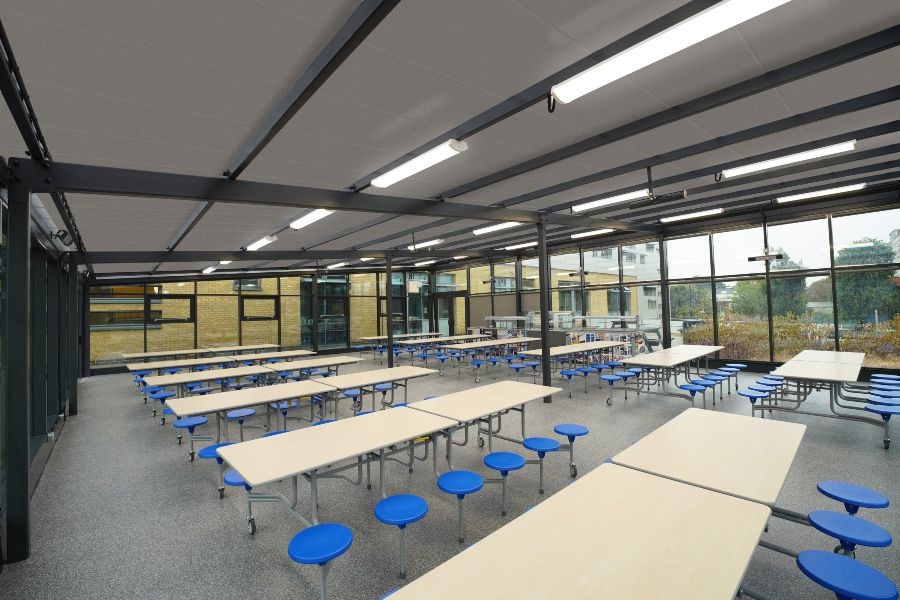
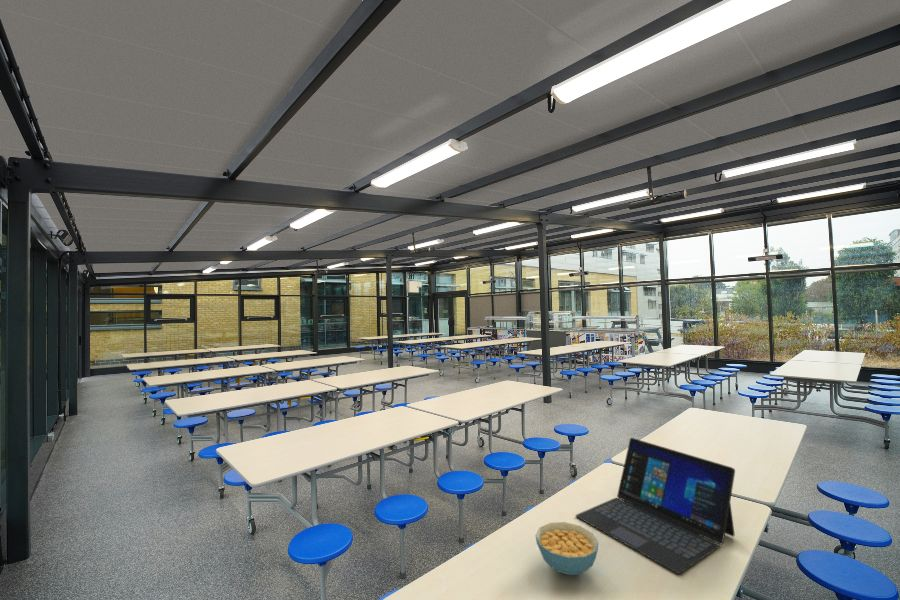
+ cereal bowl [535,521,599,576]
+ laptop [575,437,736,575]
